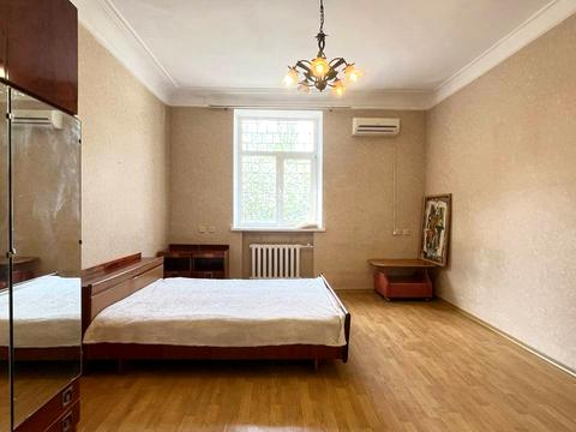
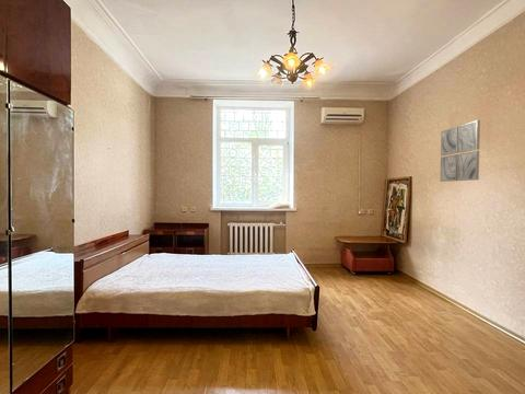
+ wall art [439,119,481,183]
